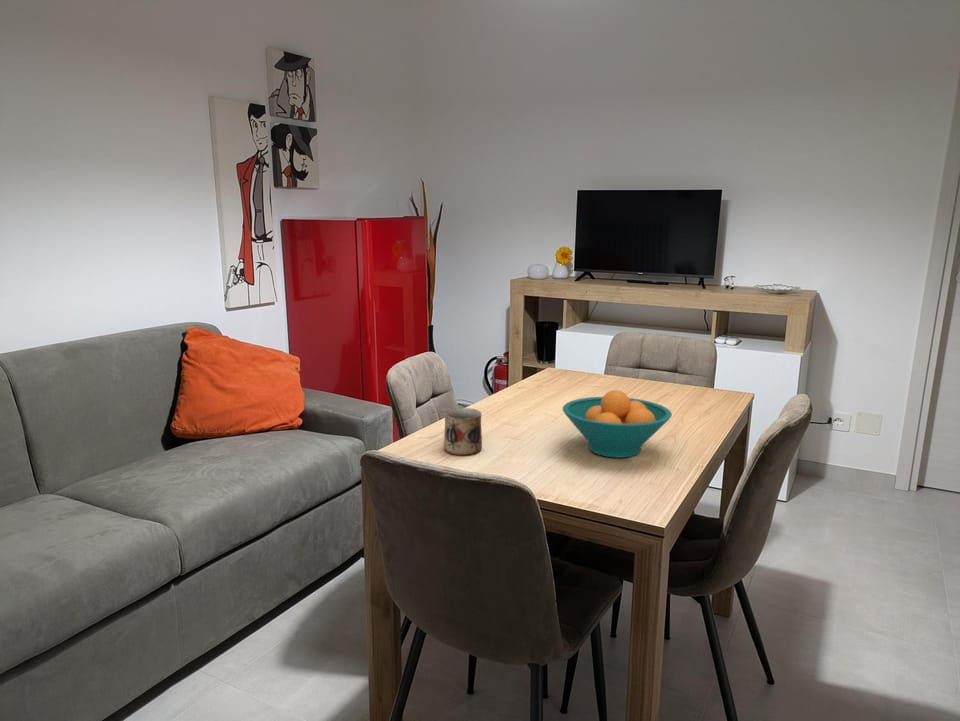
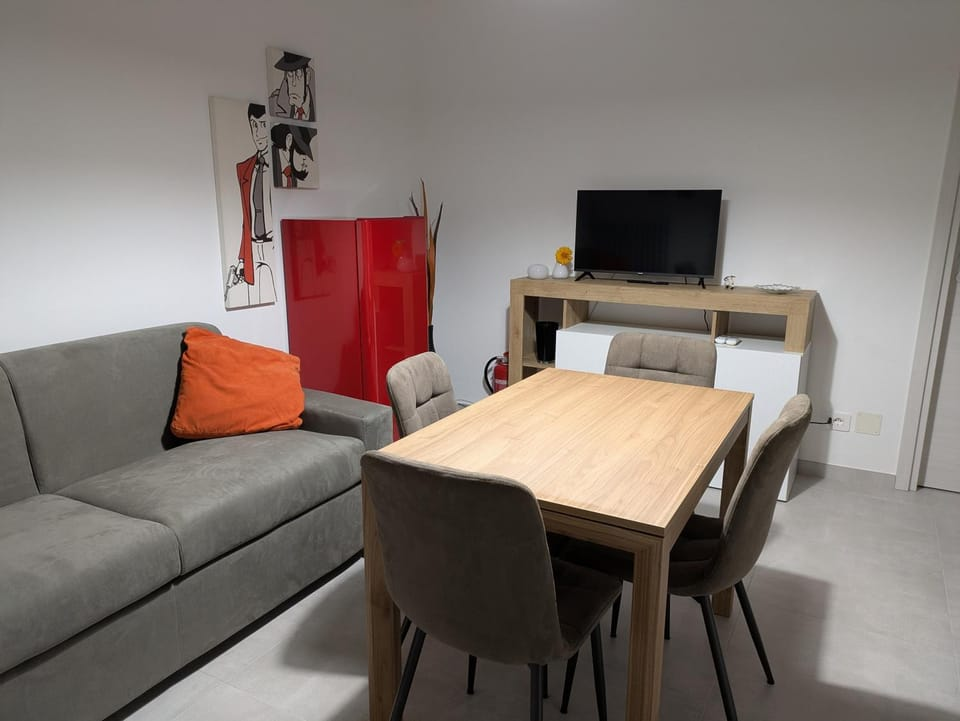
- mug [443,407,483,456]
- fruit bowl [562,389,673,459]
